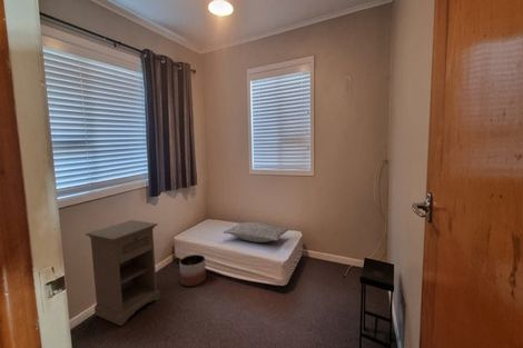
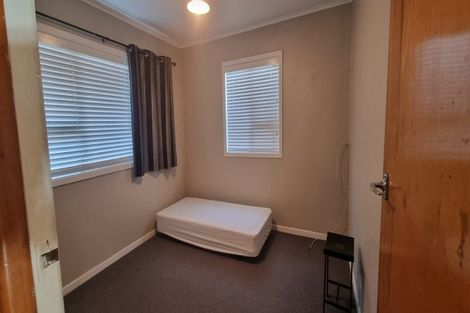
- planter [178,253,207,287]
- pillow [223,221,289,243]
- nightstand [85,219,161,327]
